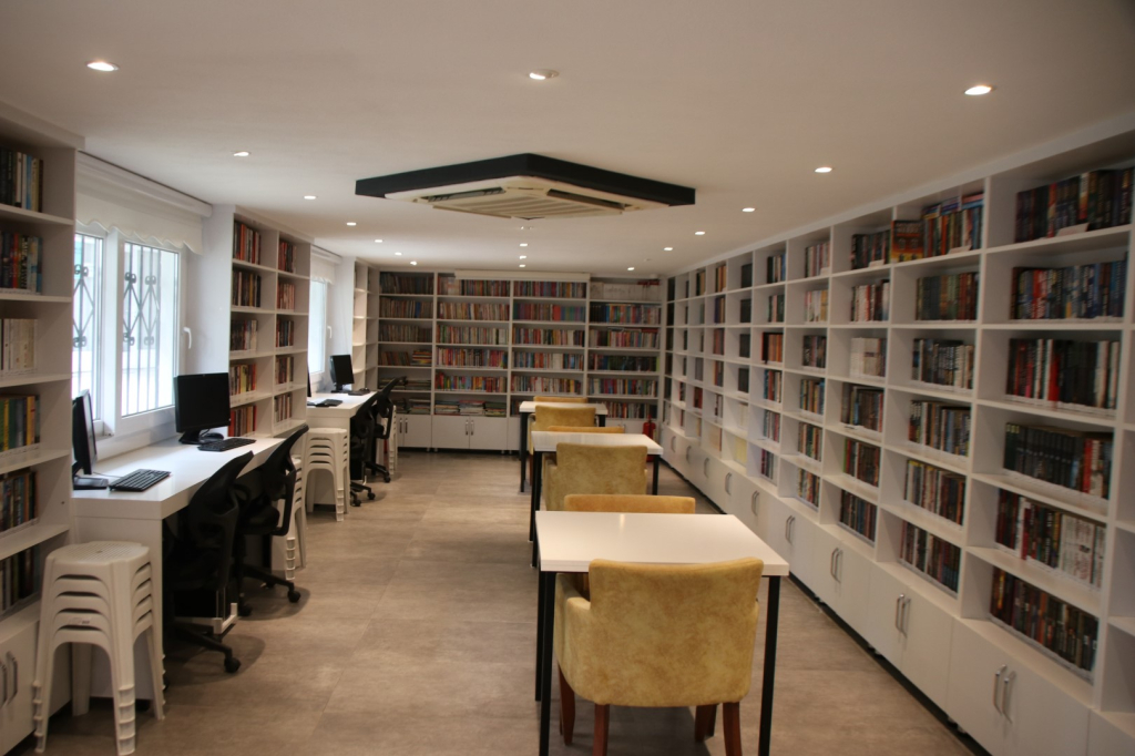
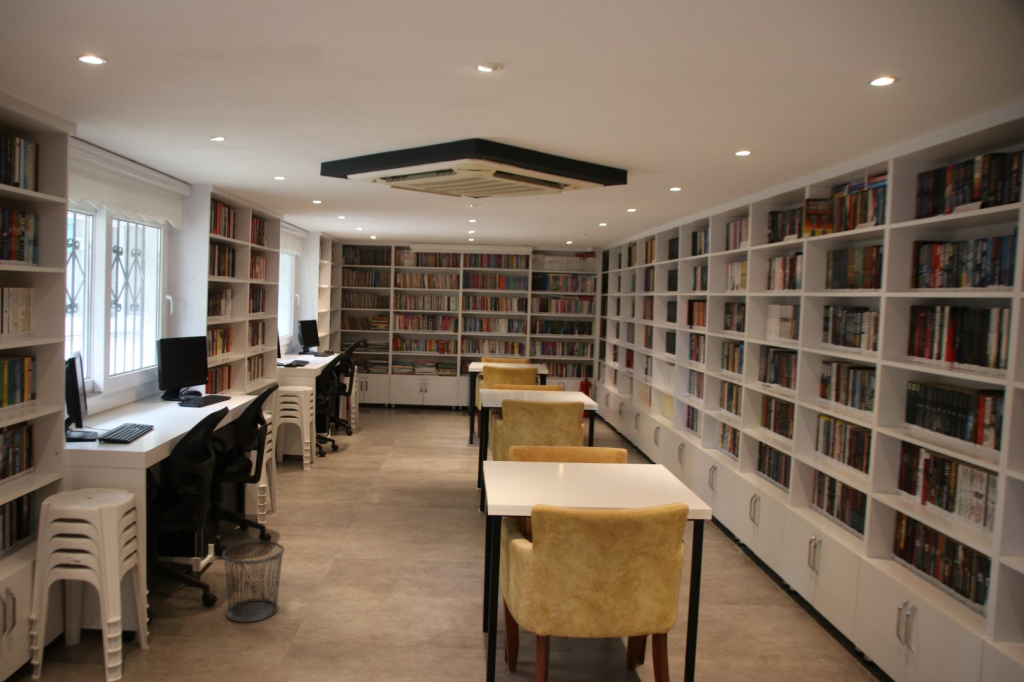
+ waste bin [221,540,285,623]
